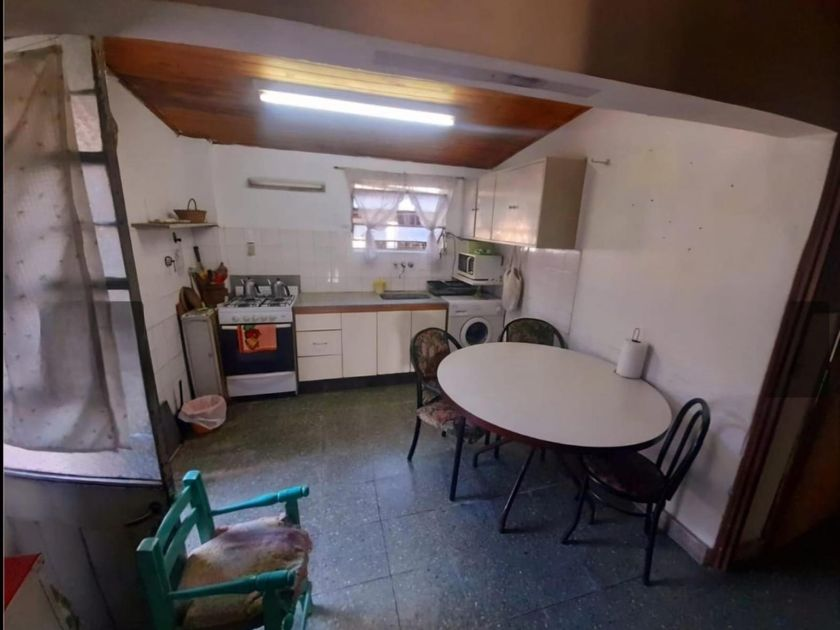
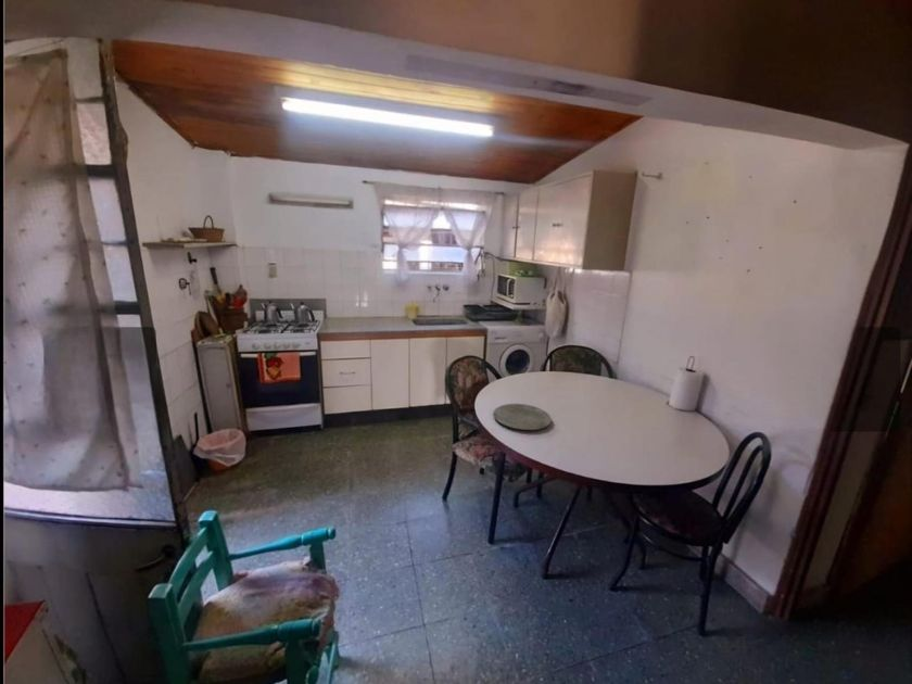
+ plate [493,403,553,431]
